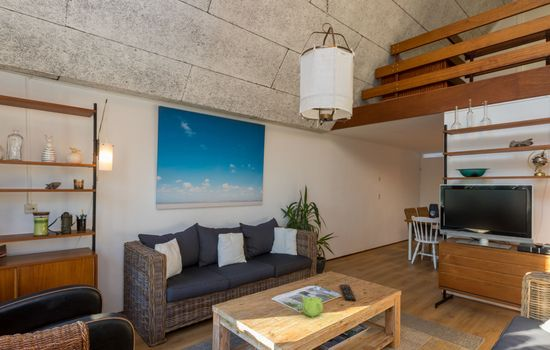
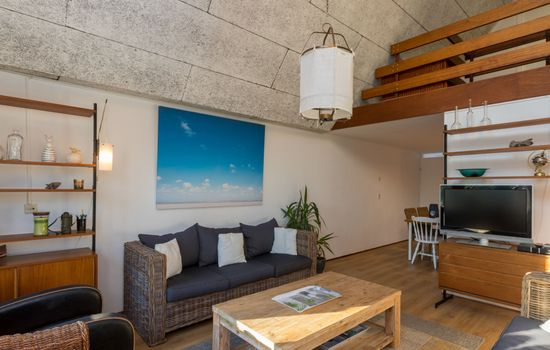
- remote control [339,284,357,302]
- teapot [300,294,324,319]
